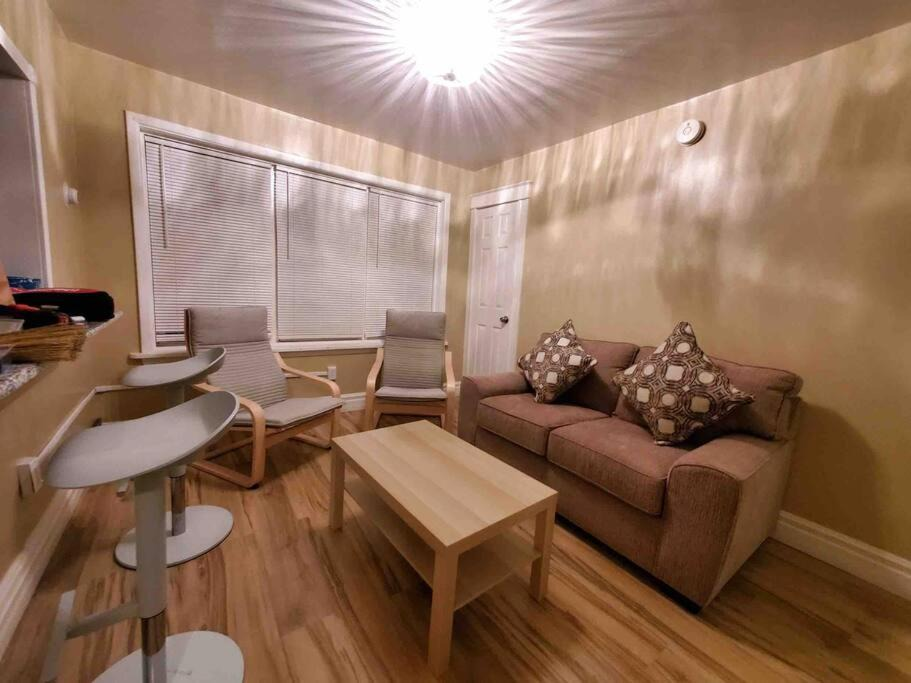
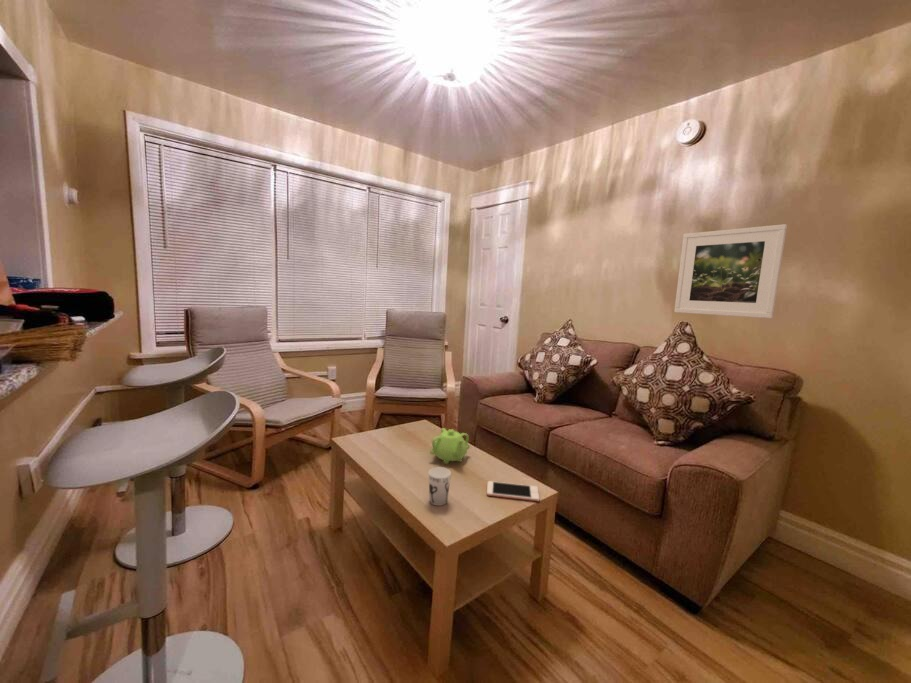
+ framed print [673,223,788,319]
+ cell phone [486,480,540,502]
+ teapot [429,427,471,465]
+ cup [428,466,452,507]
